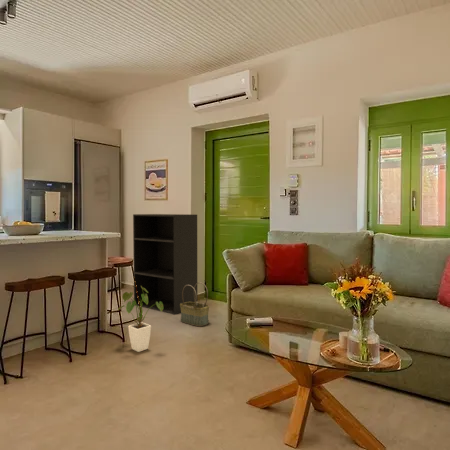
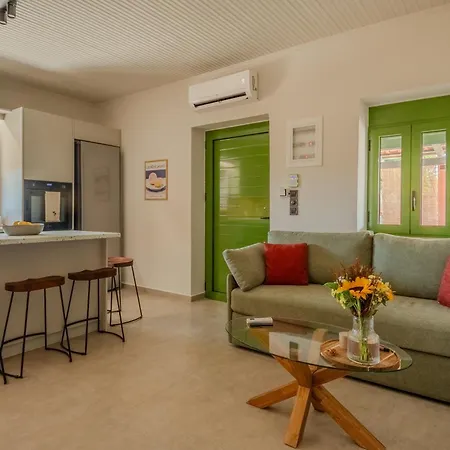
- basket [180,281,210,327]
- house plant [117,286,163,353]
- bookshelf [132,213,198,316]
